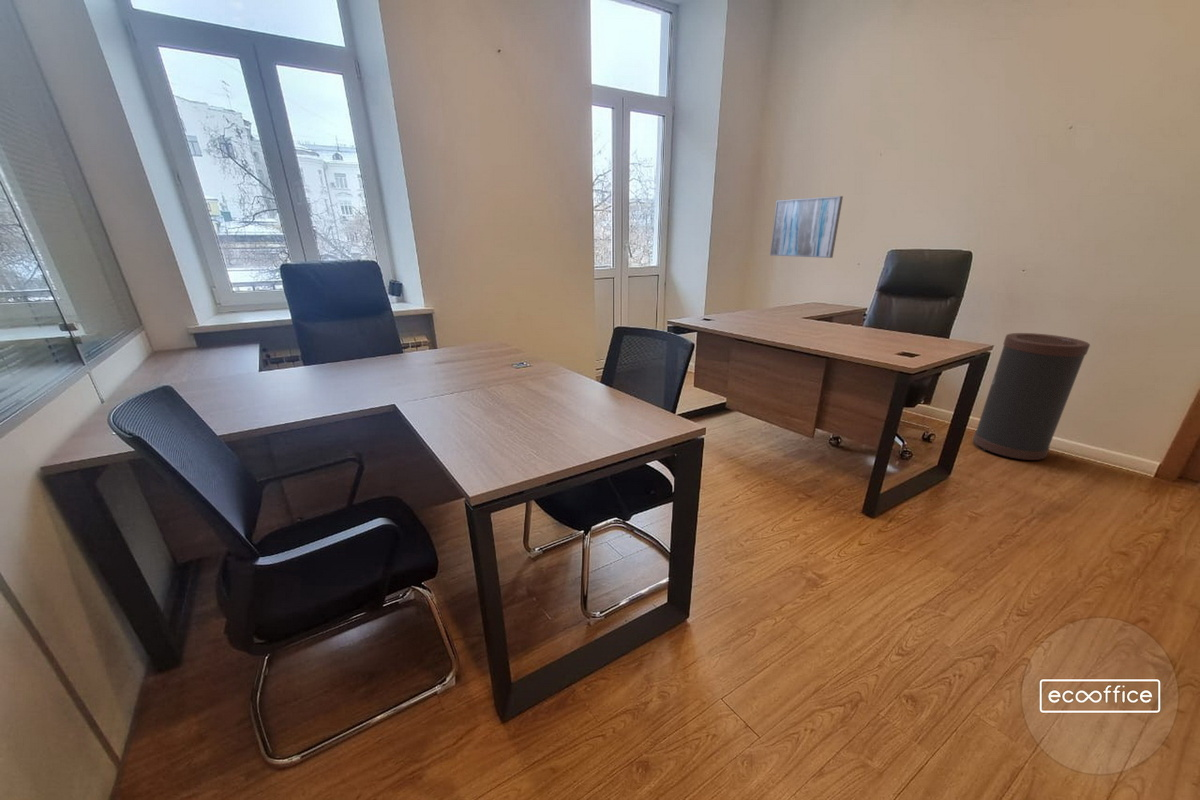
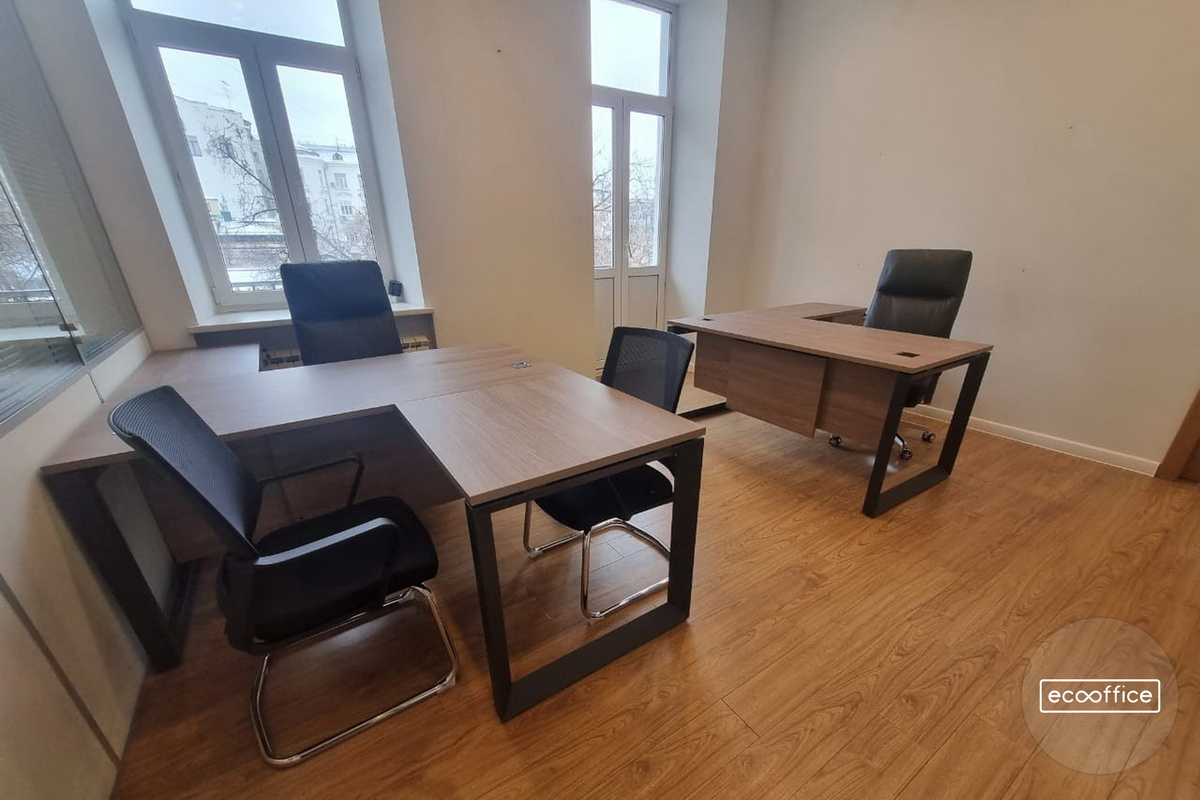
- wall art [769,195,844,259]
- trash can [972,332,1091,461]
